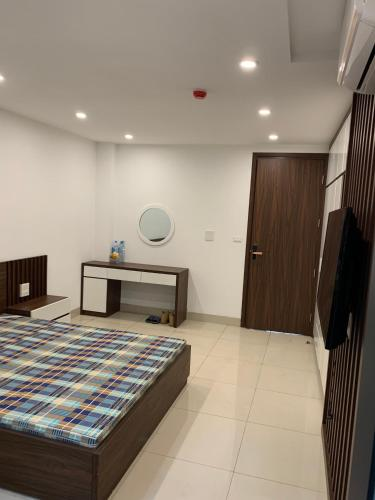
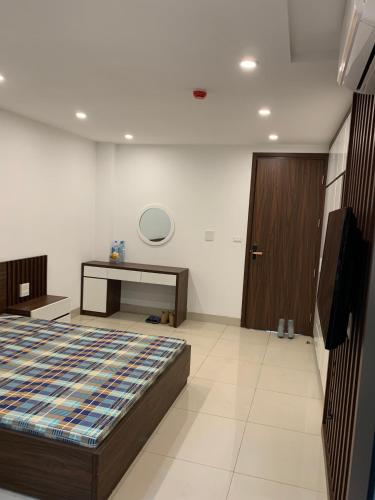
+ boots [277,317,295,339]
